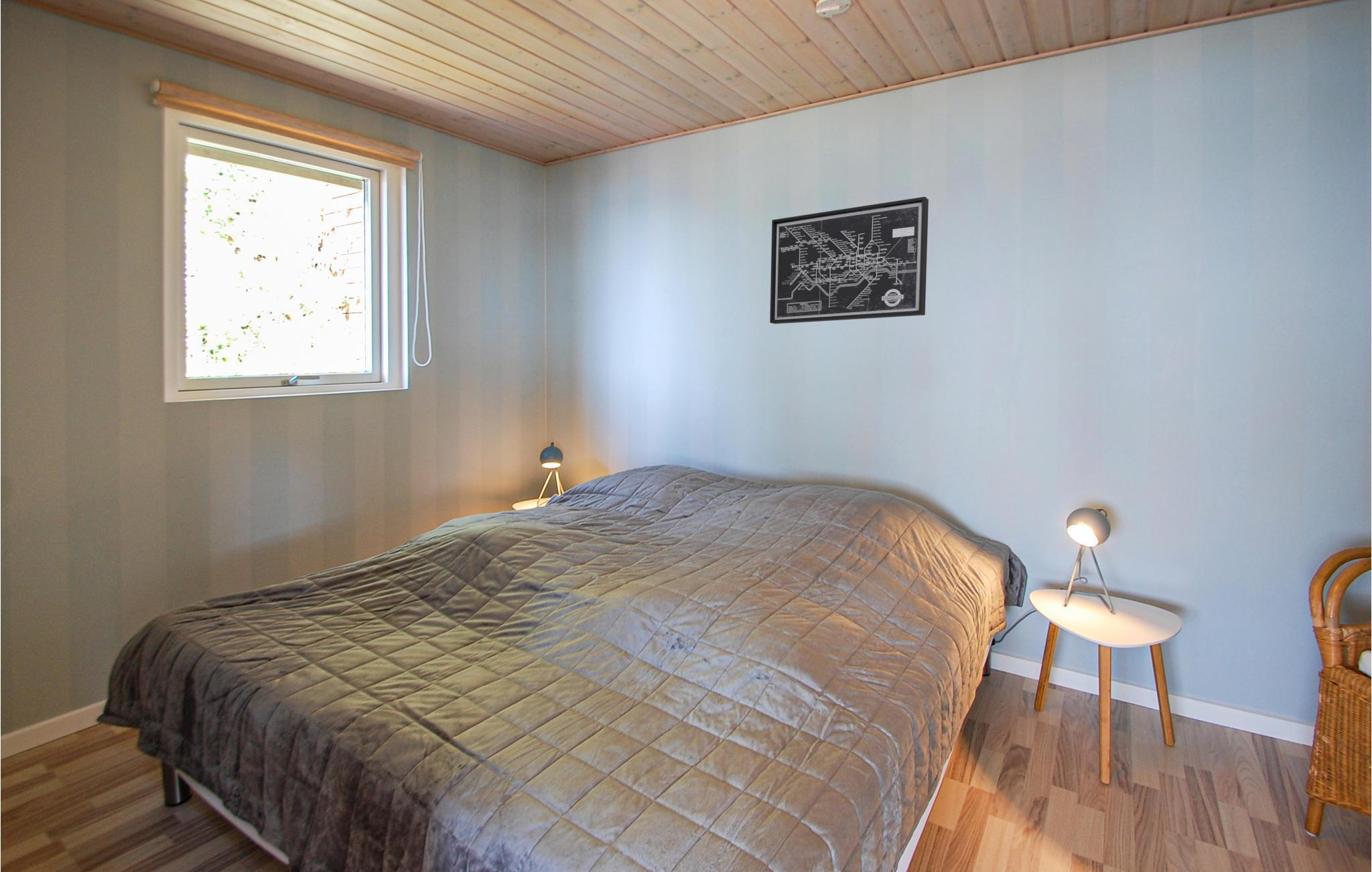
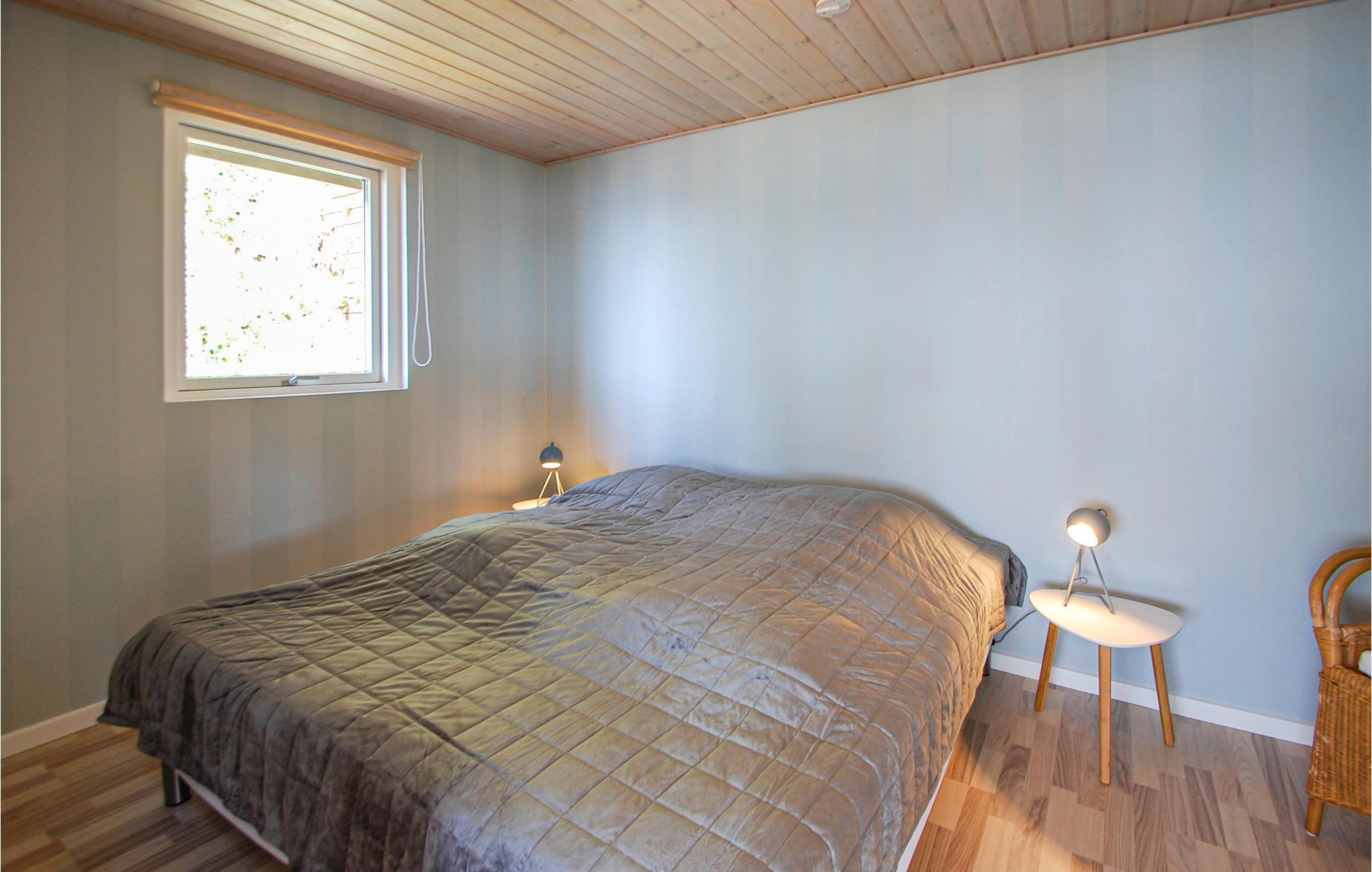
- wall art [769,196,929,325]
